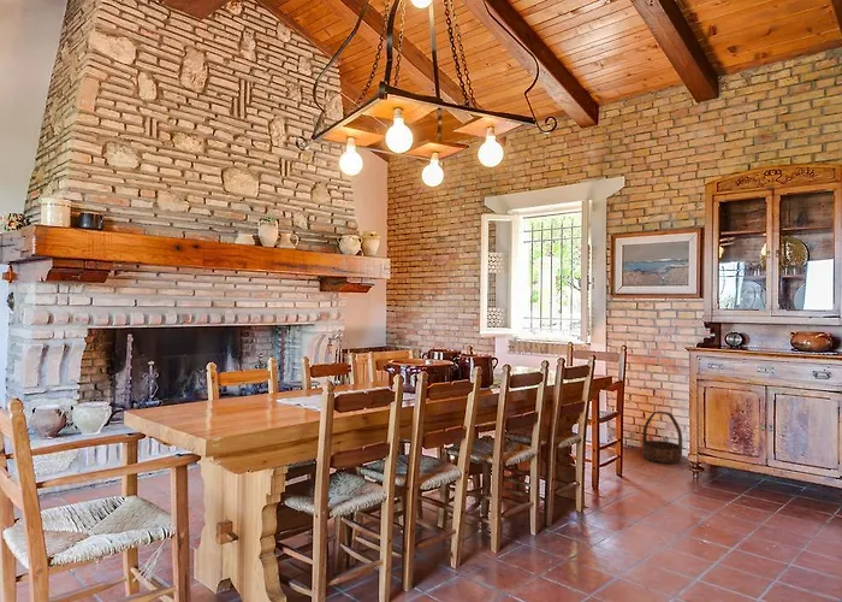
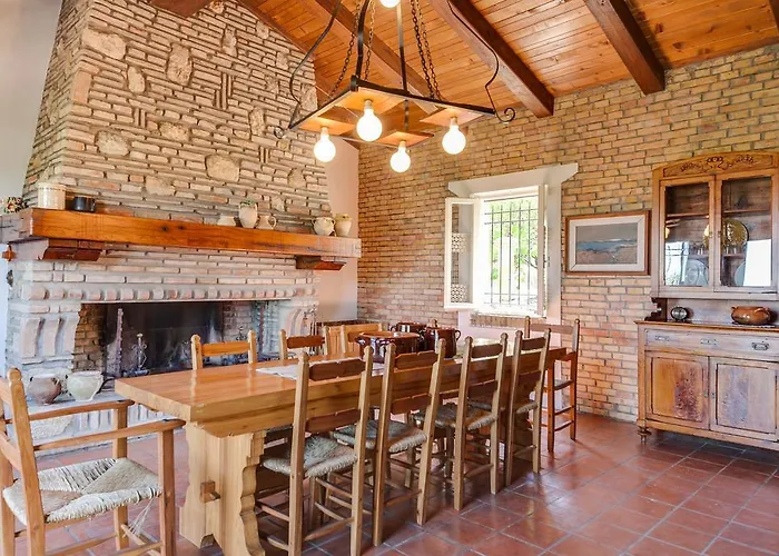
- basket [641,409,683,465]
